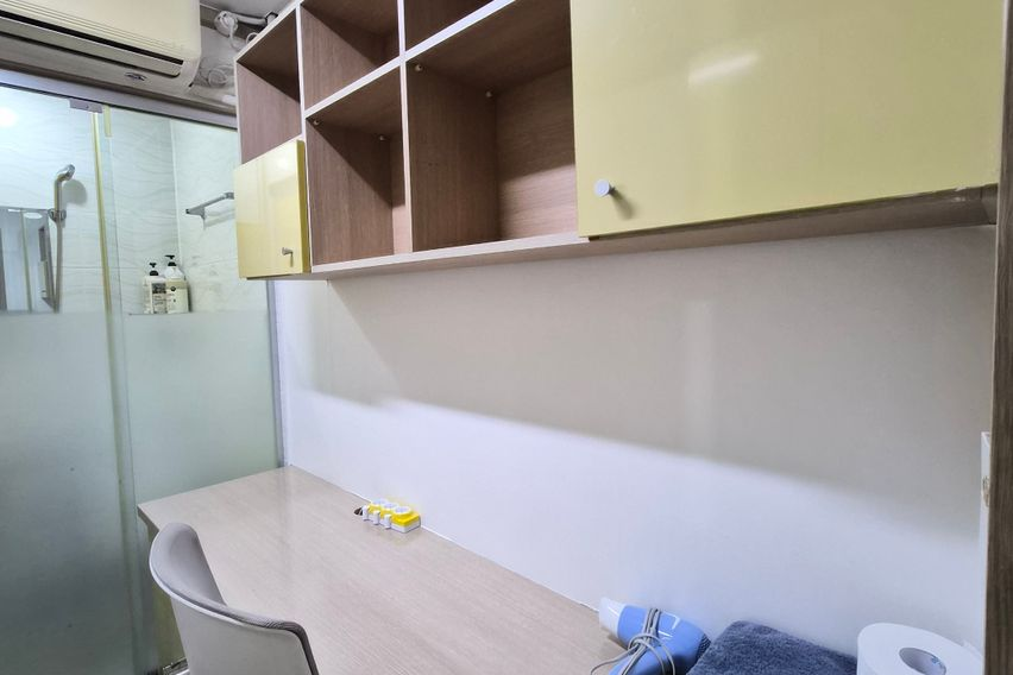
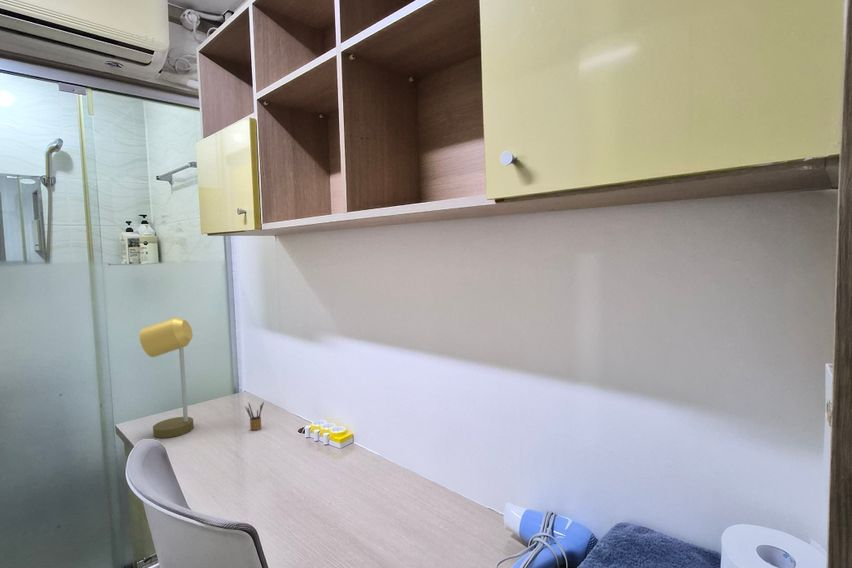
+ desk lamp [139,316,195,439]
+ pencil box [244,401,265,431]
